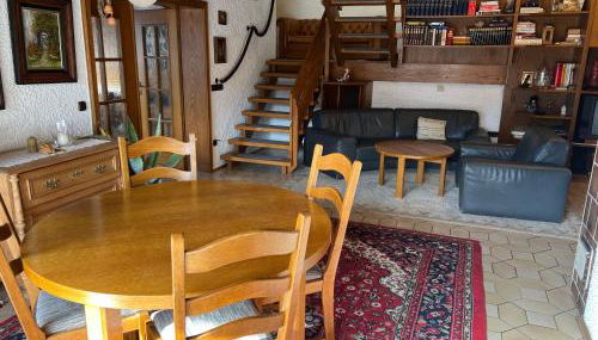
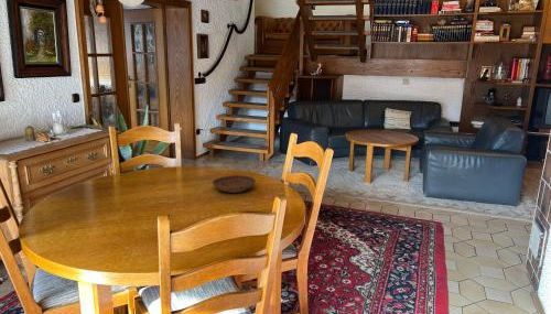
+ bowl [210,174,257,194]
